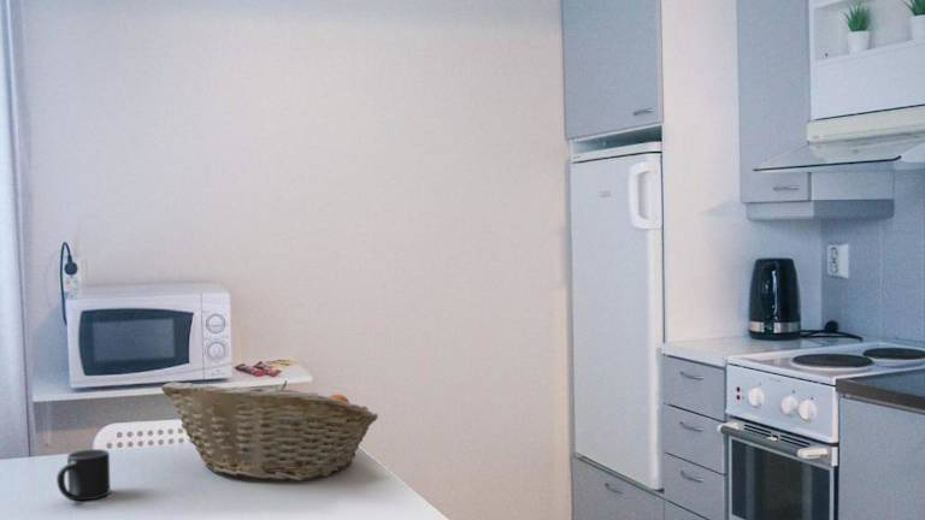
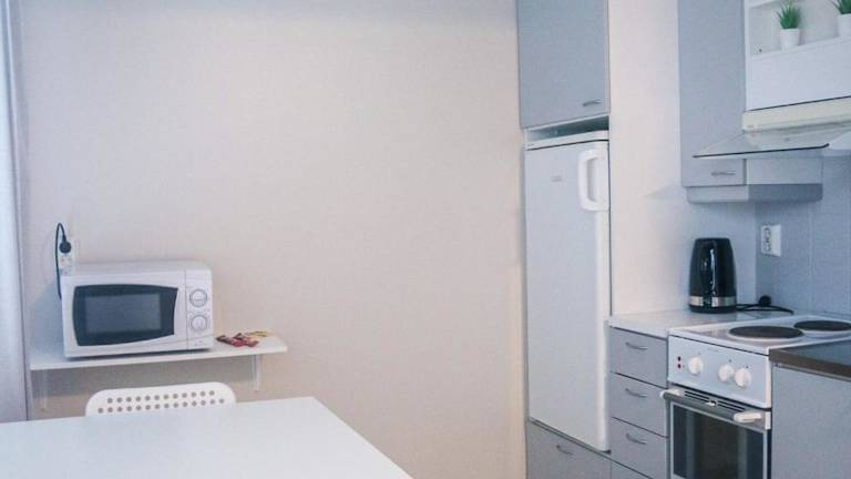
- mug [55,448,111,501]
- fruit basket [160,379,379,481]
